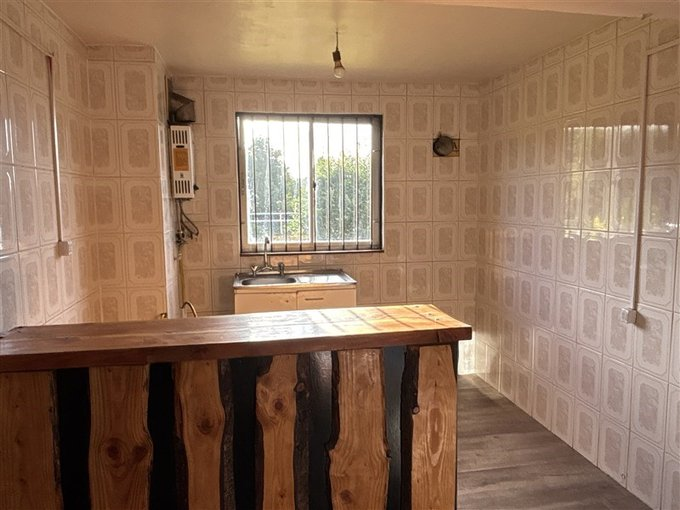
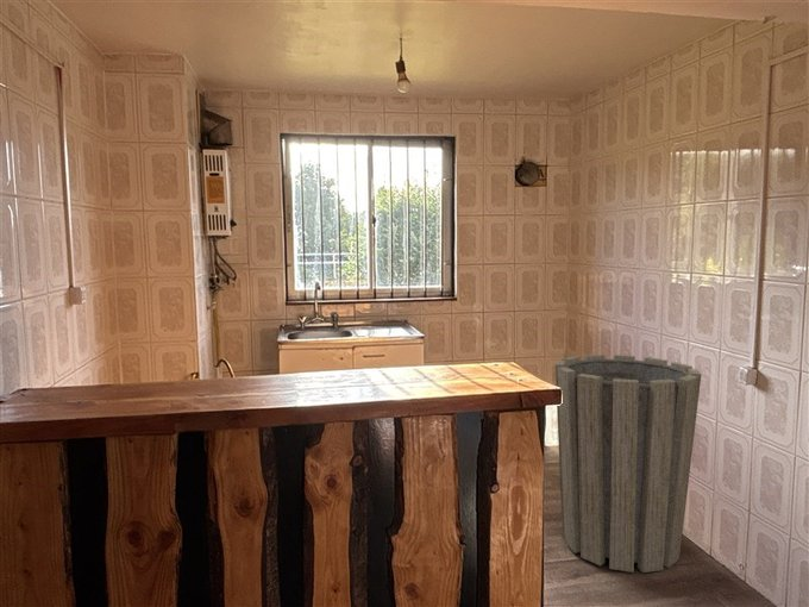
+ trash can [554,353,702,574]
